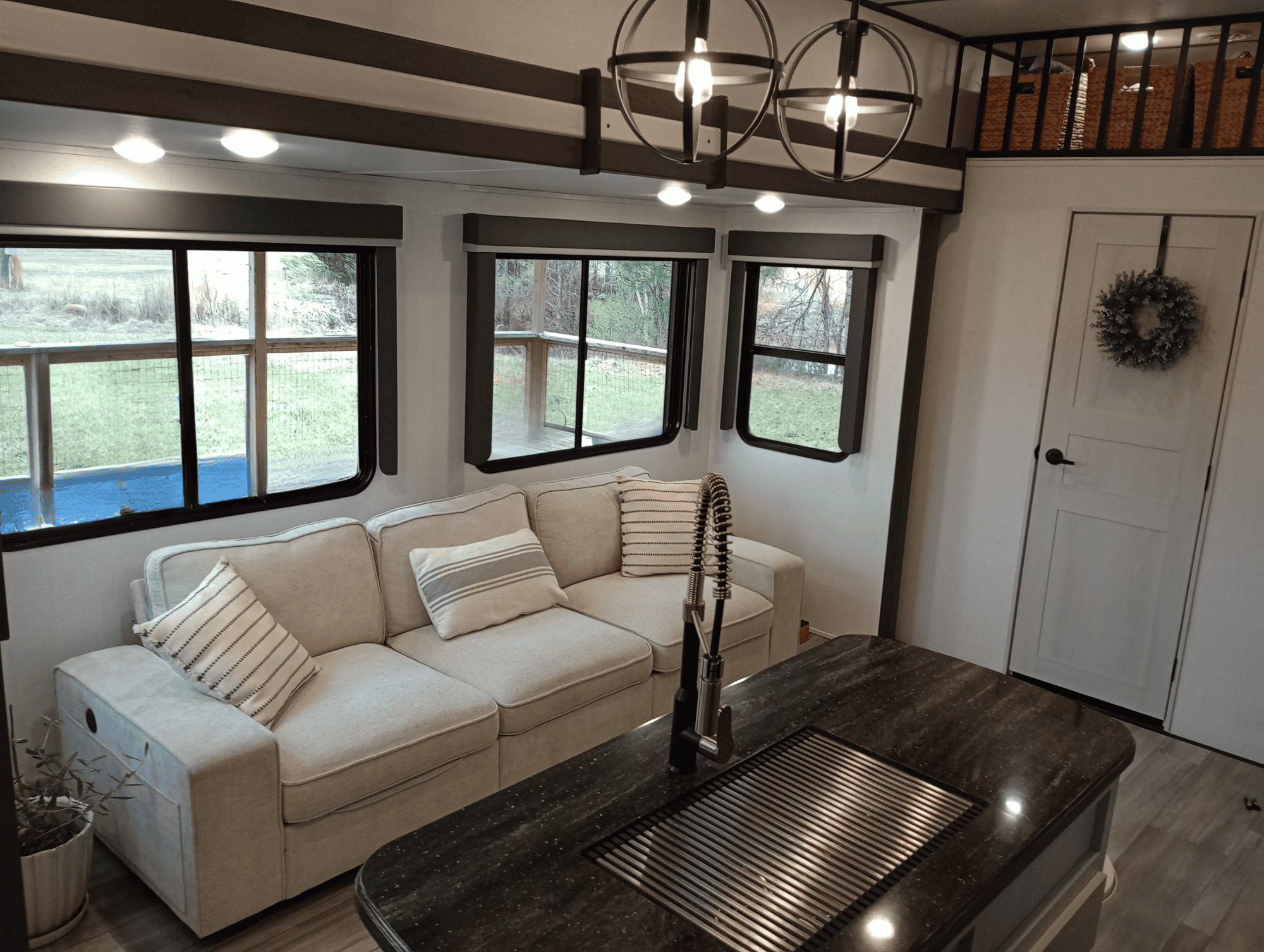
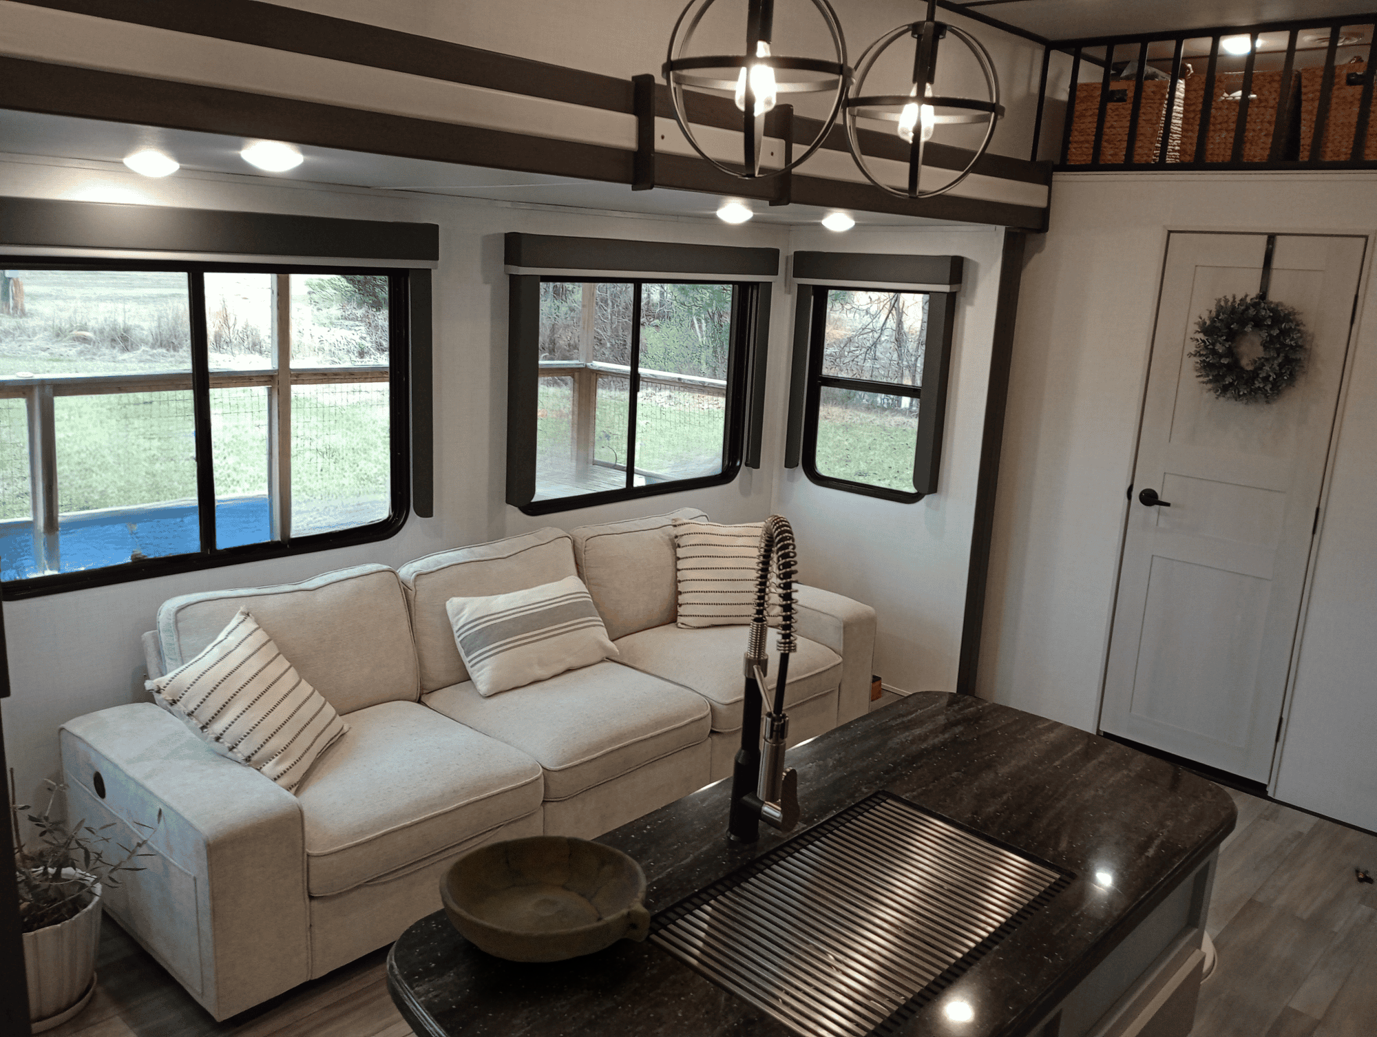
+ bowl [438,834,651,963]
